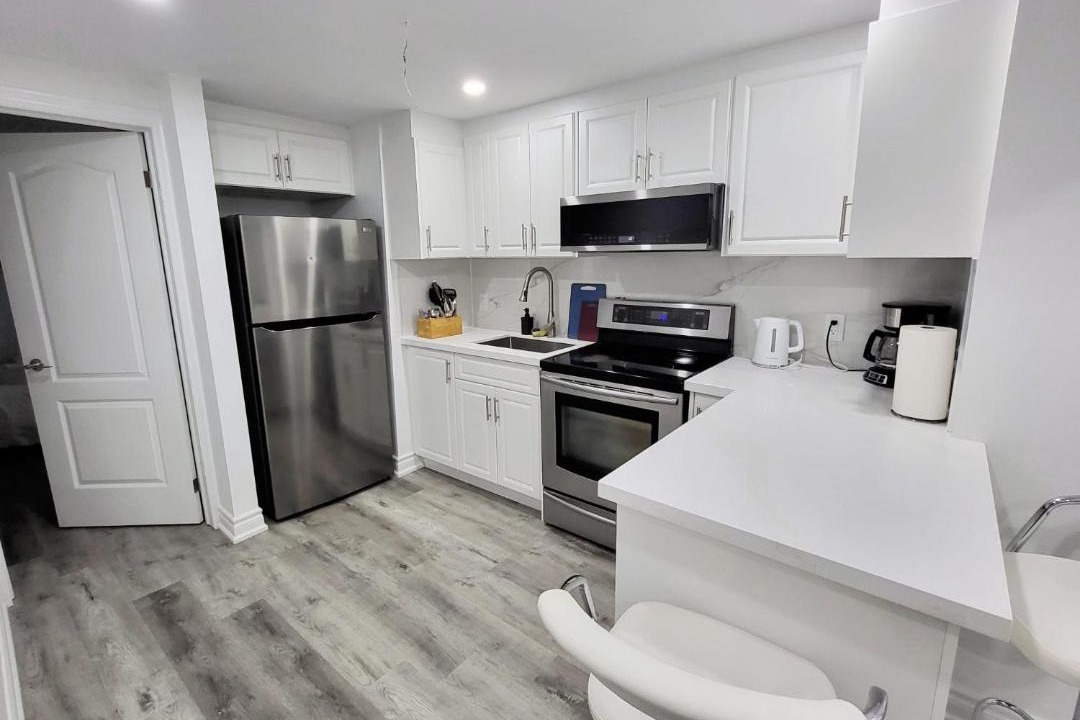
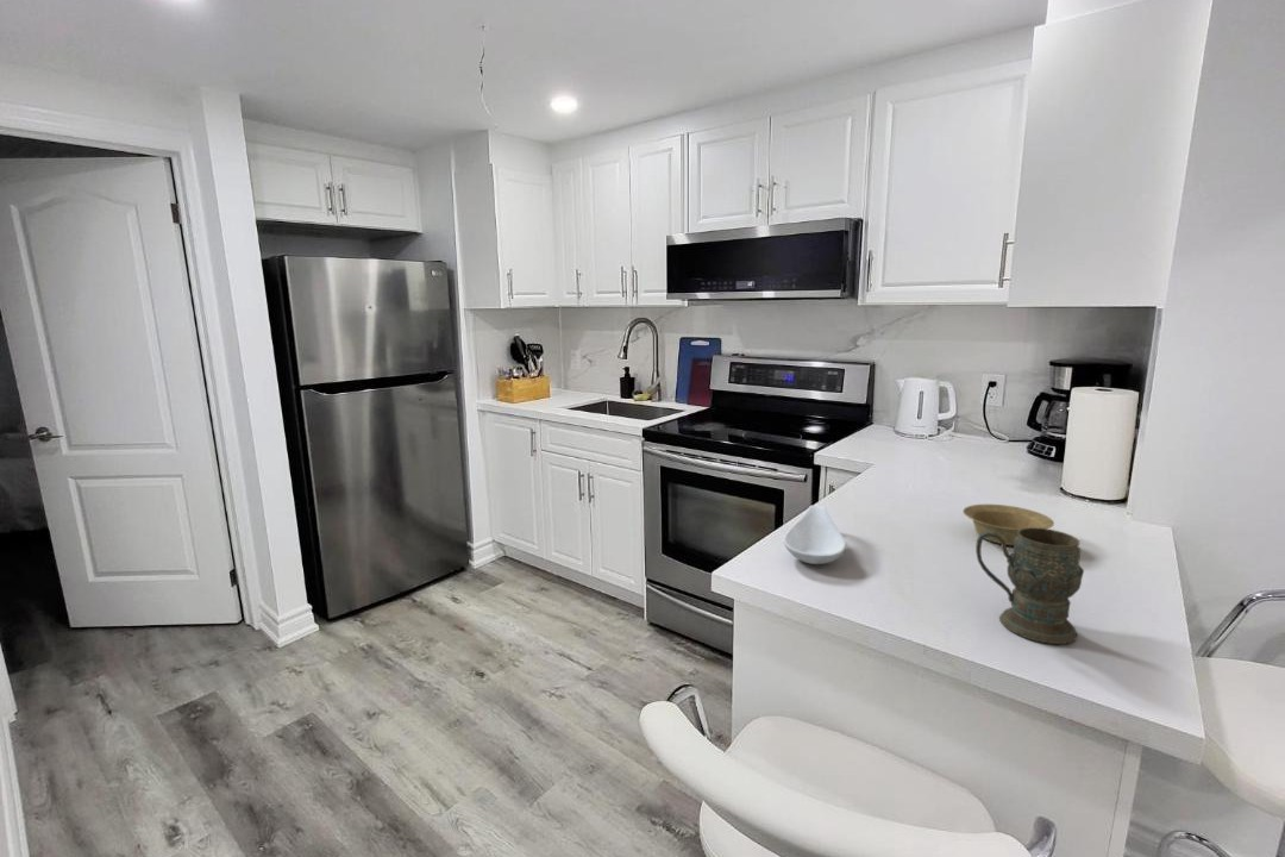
+ spoon rest [783,505,847,565]
+ bowl [961,503,1055,546]
+ mug [974,527,1085,645]
